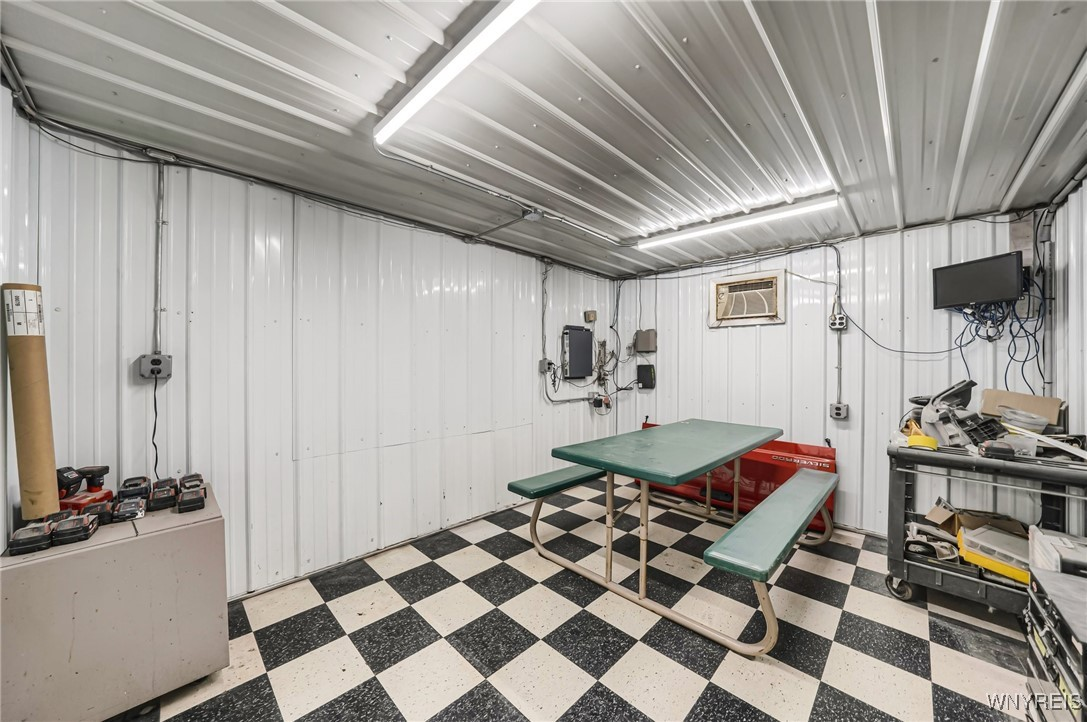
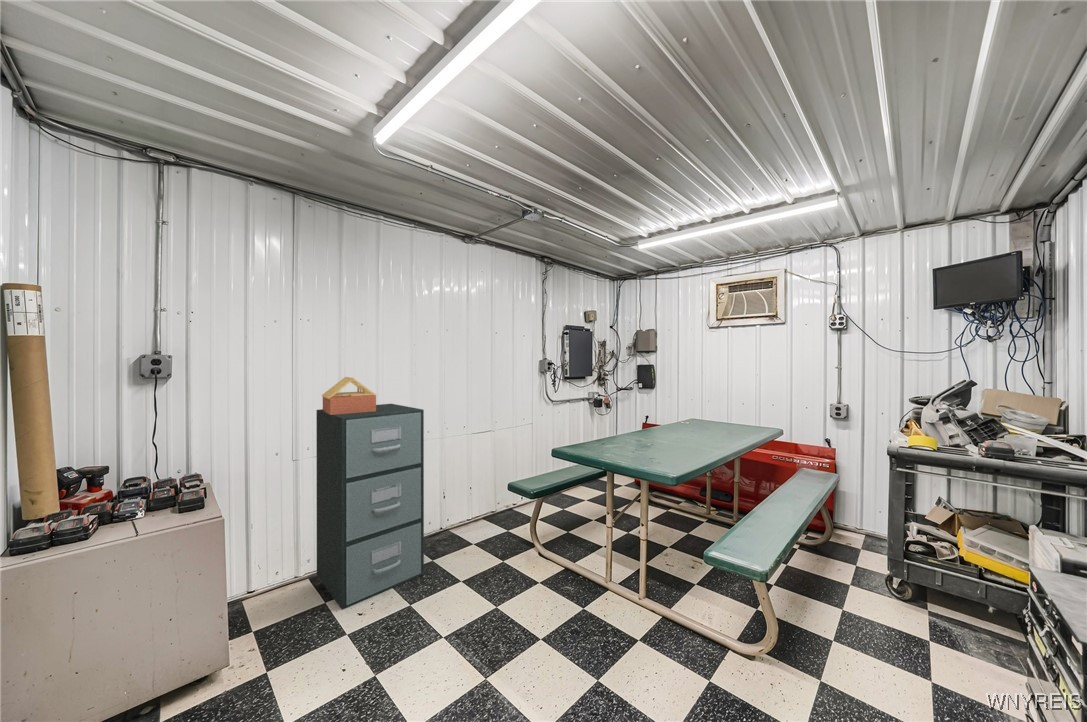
+ architectural model [321,376,377,415]
+ filing cabinet [315,403,425,611]
